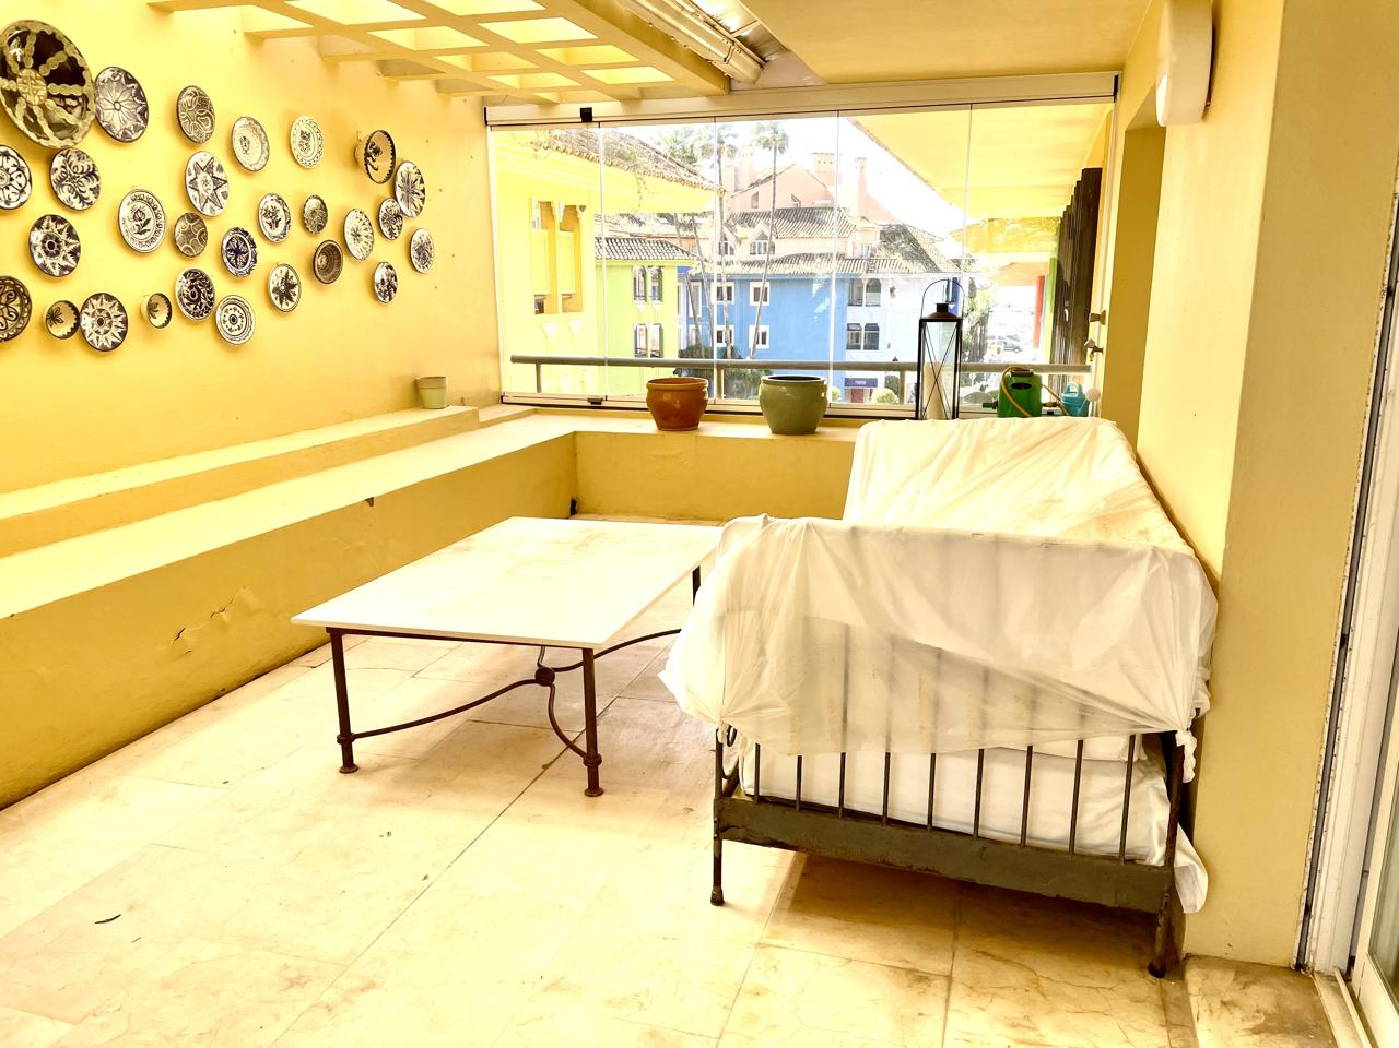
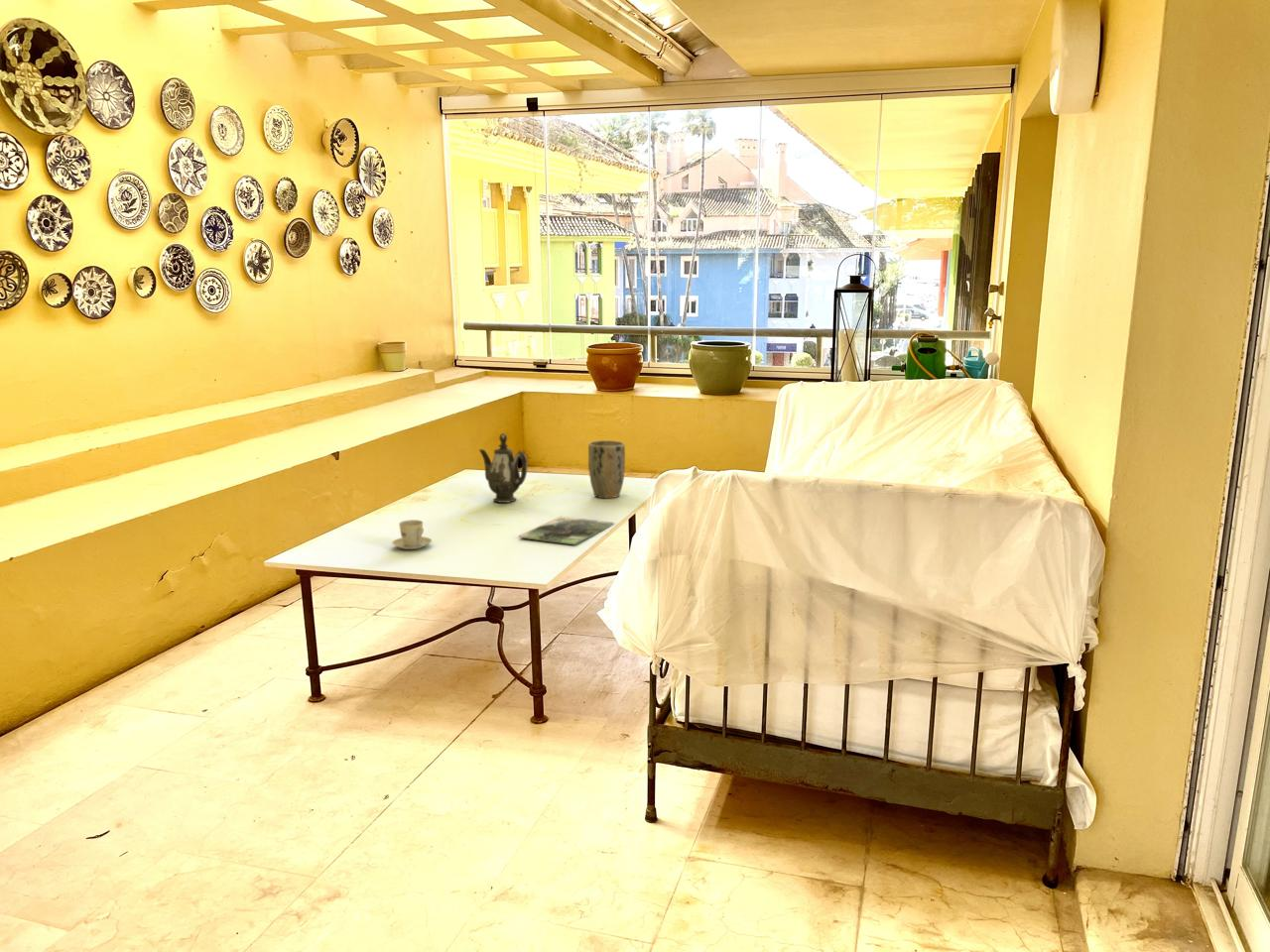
+ magazine [518,516,615,545]
+ plant pot [587,439,626,499]
+ teapot [478,432,529,504]
+ teacup [391,519,433,550]
